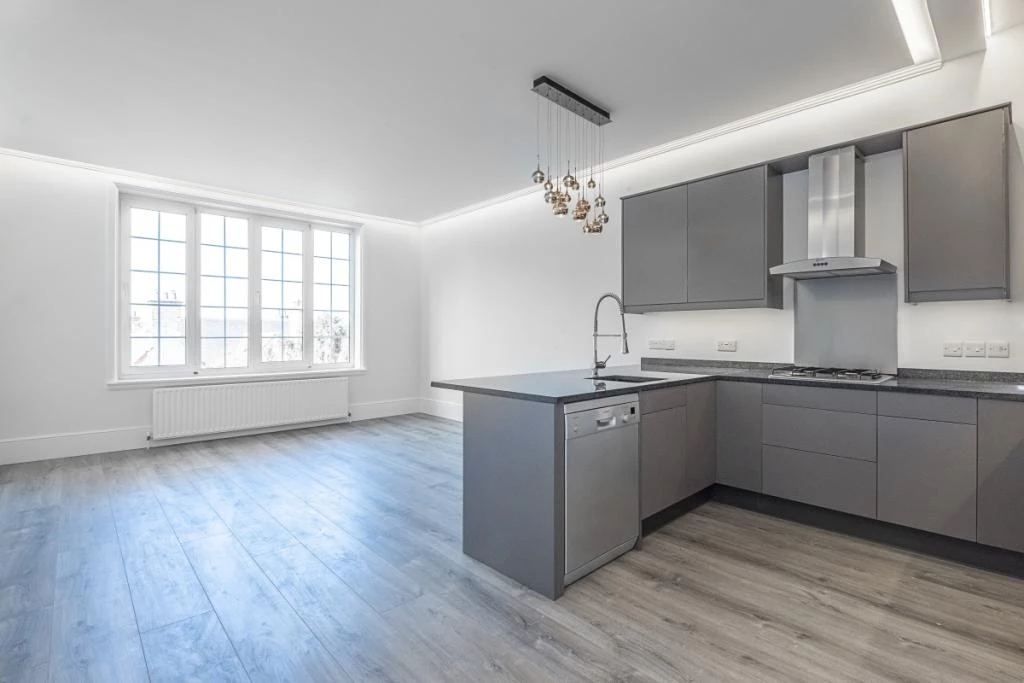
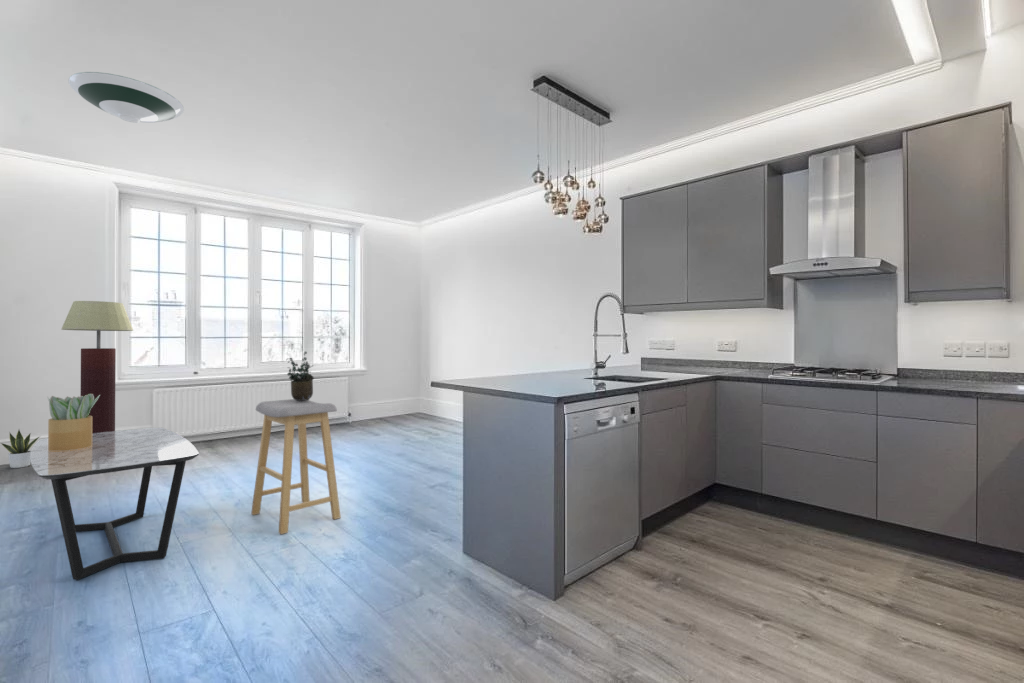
+ potted plant [0,429,40,469]
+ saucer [67,71,185,124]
+ coffee table [30,427,200,581]
+ floor lamp [61,300,134,433]
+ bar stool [250,398,342,535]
+ potted plant [46,394,100,451]
+ potted plant [285,351,315,401]
